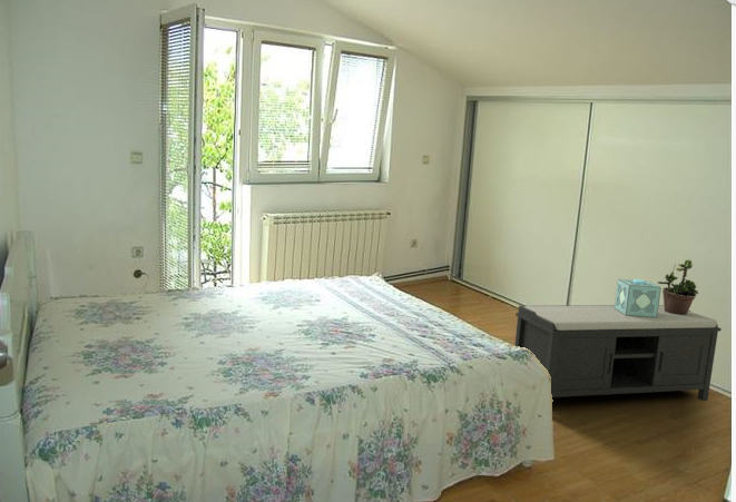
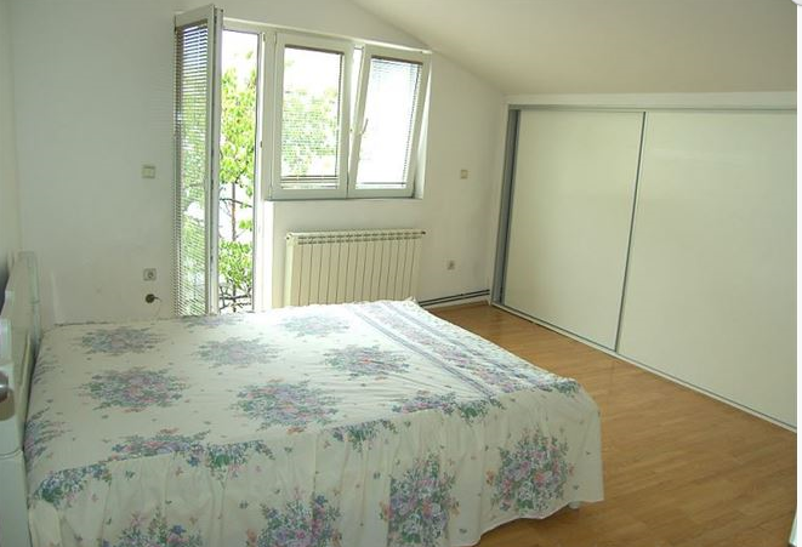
- decorative box [614,278,663,317]
- potted plant [657,259,699,315]
- bench [514,304,723,402]
